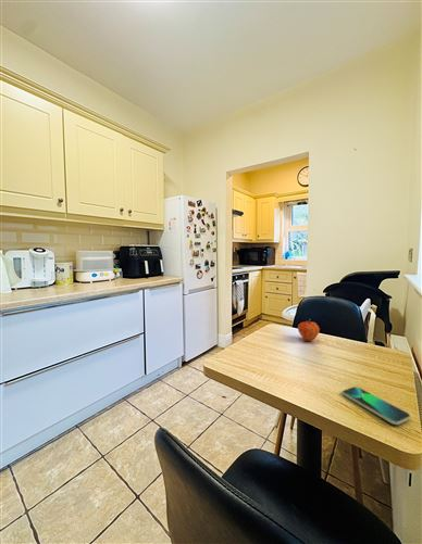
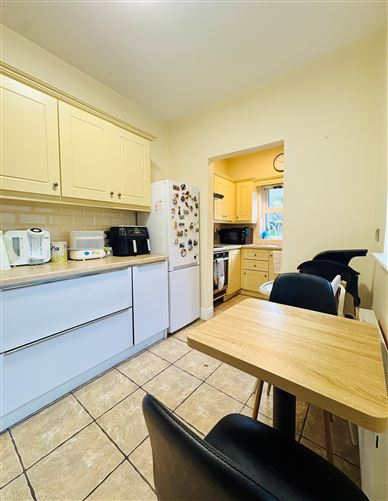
- fruit [297,318,321,342]
- smartphone [342,385,411,426]
